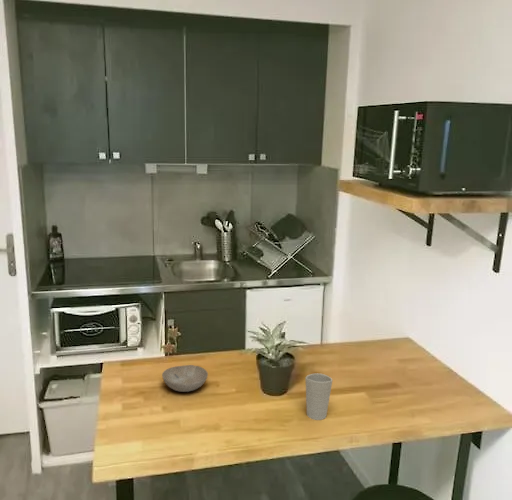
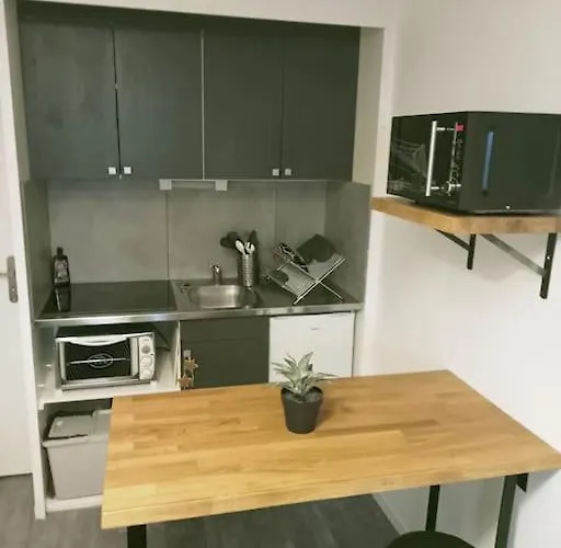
- cup [304,372,333,421]
- bowl [161,364,209,393]
